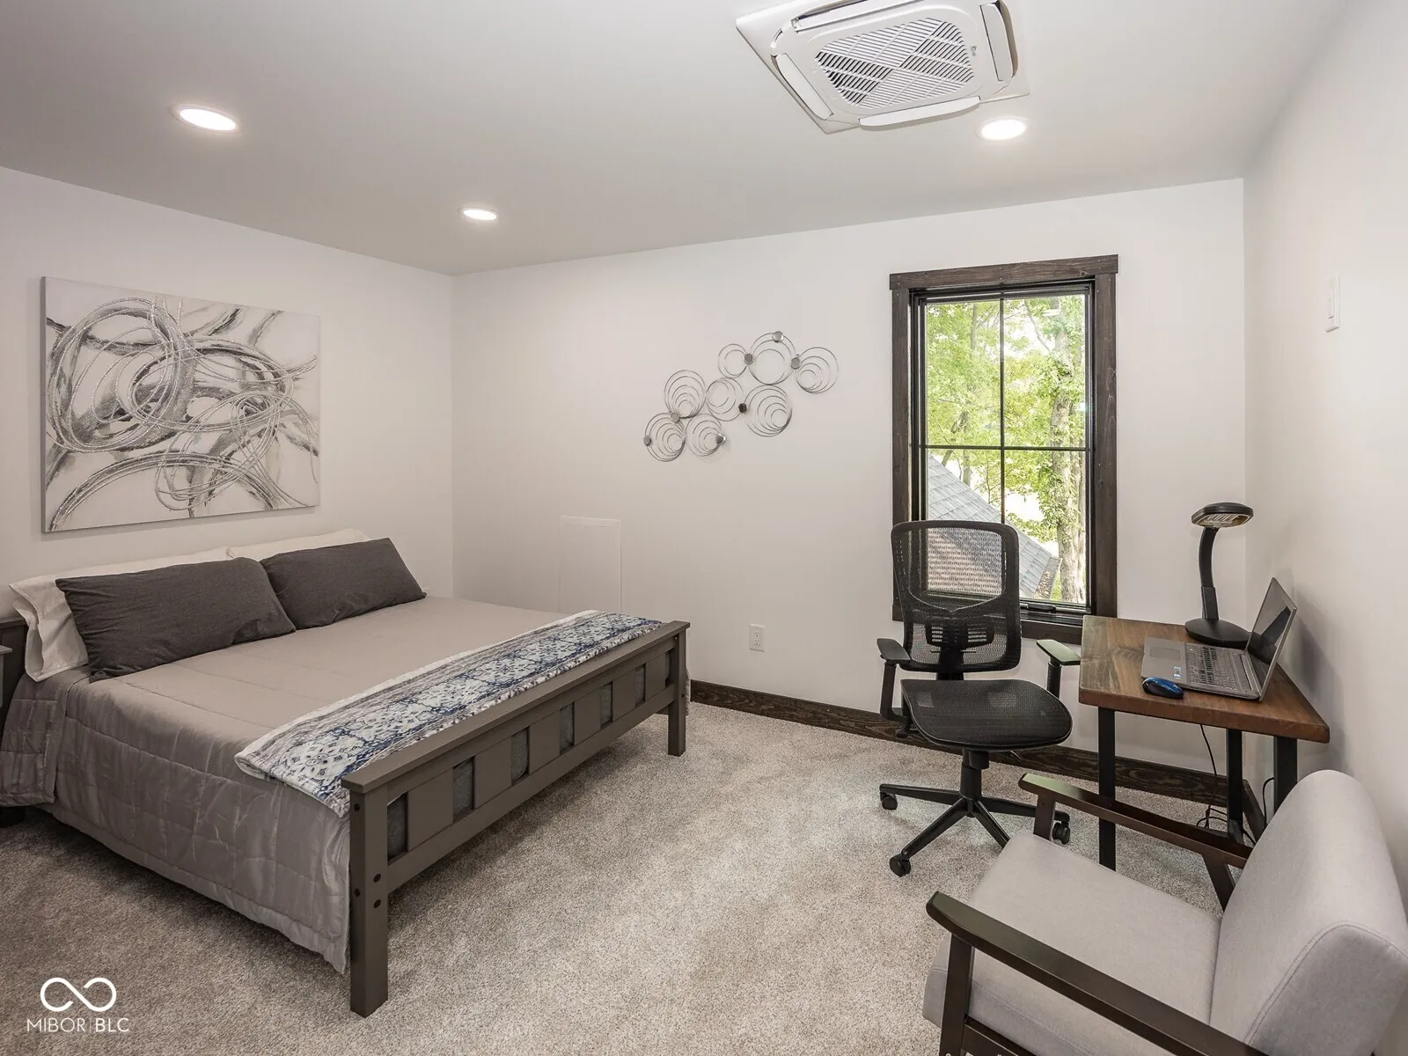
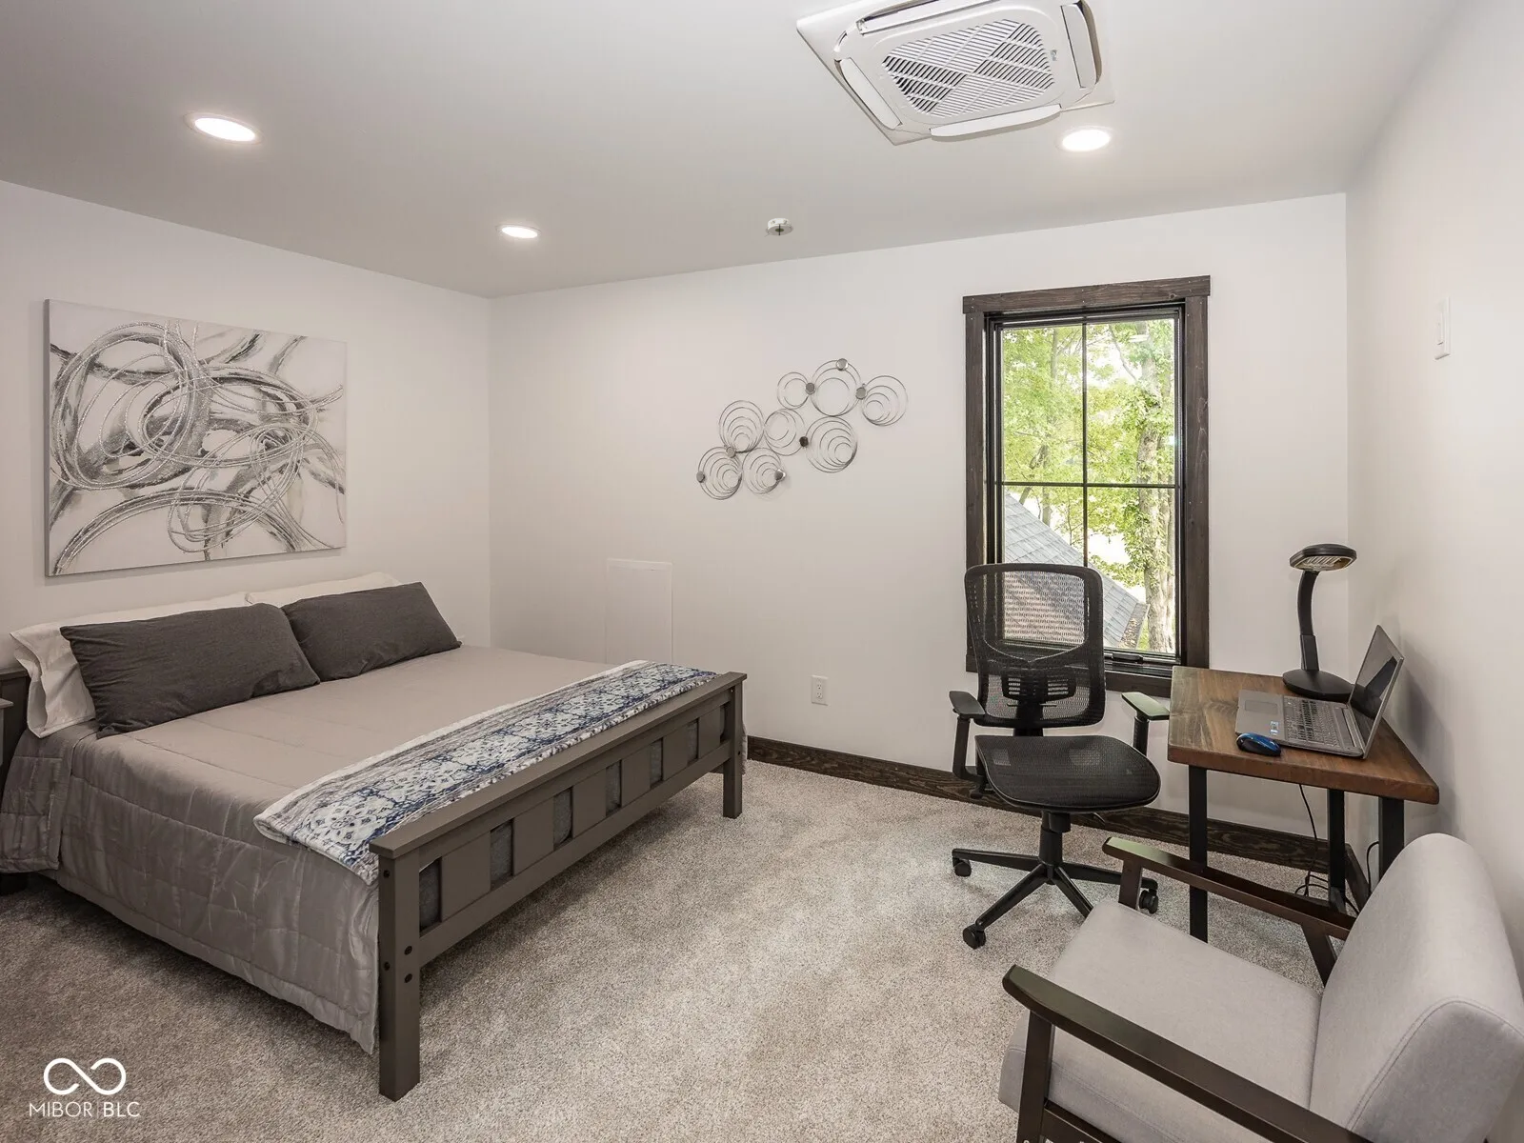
+ smoke detector [764,217,794,238]
